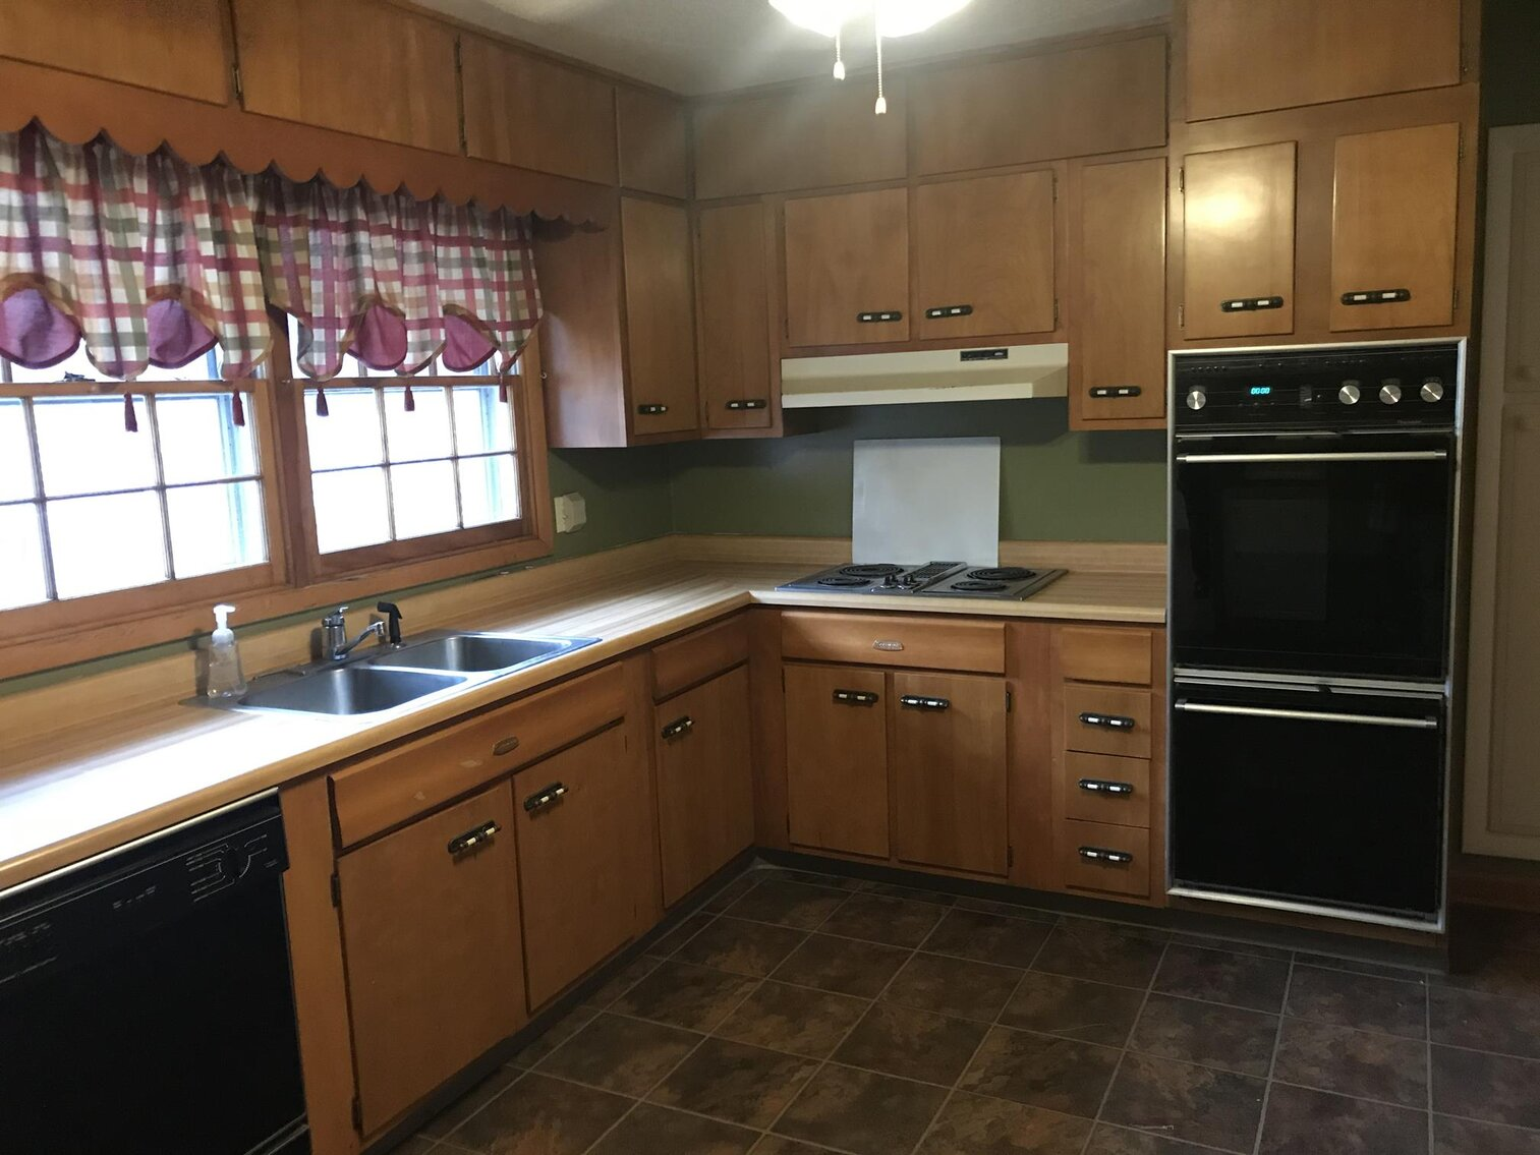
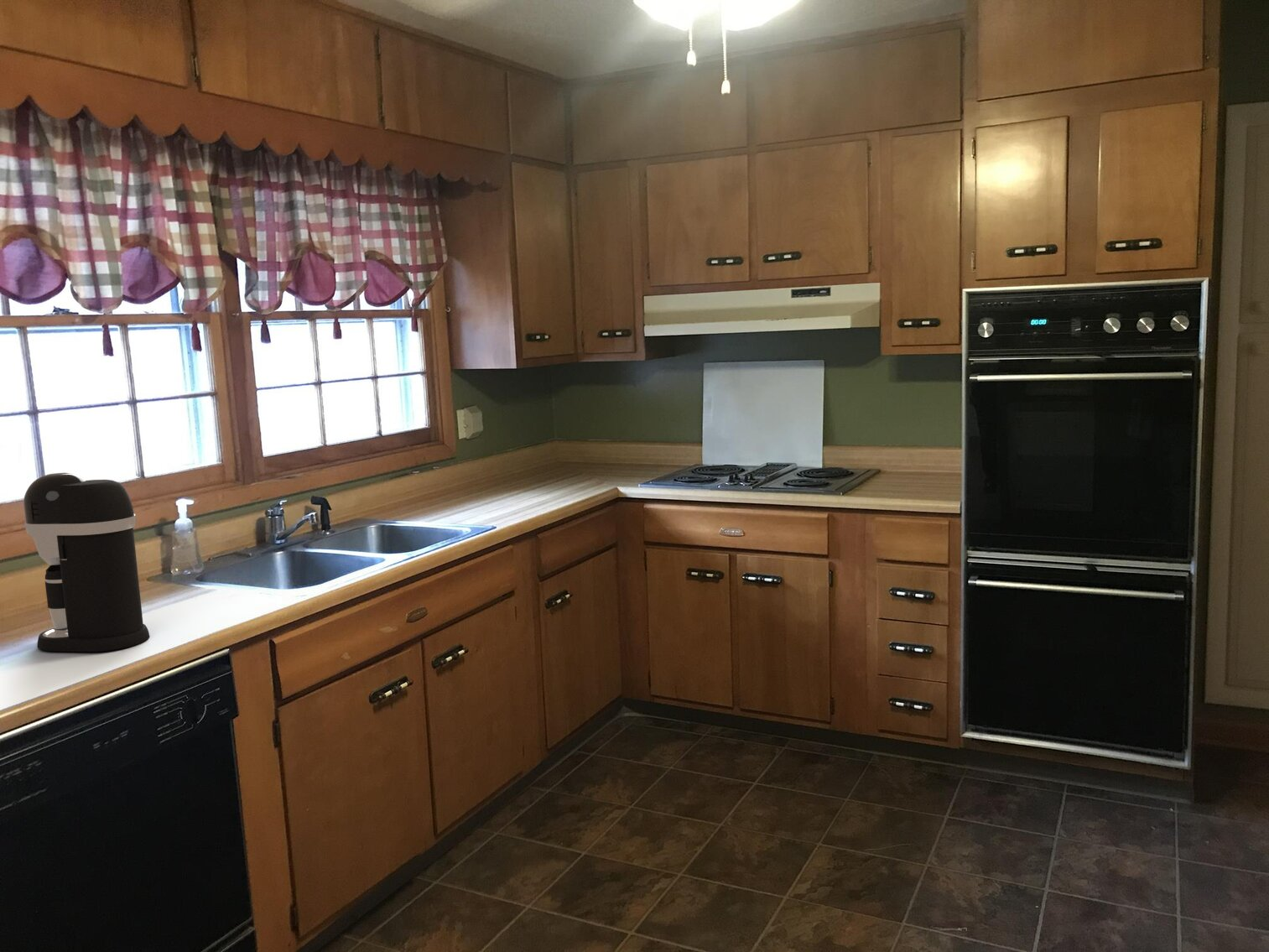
+ coffee maker [23,472,150,653]
